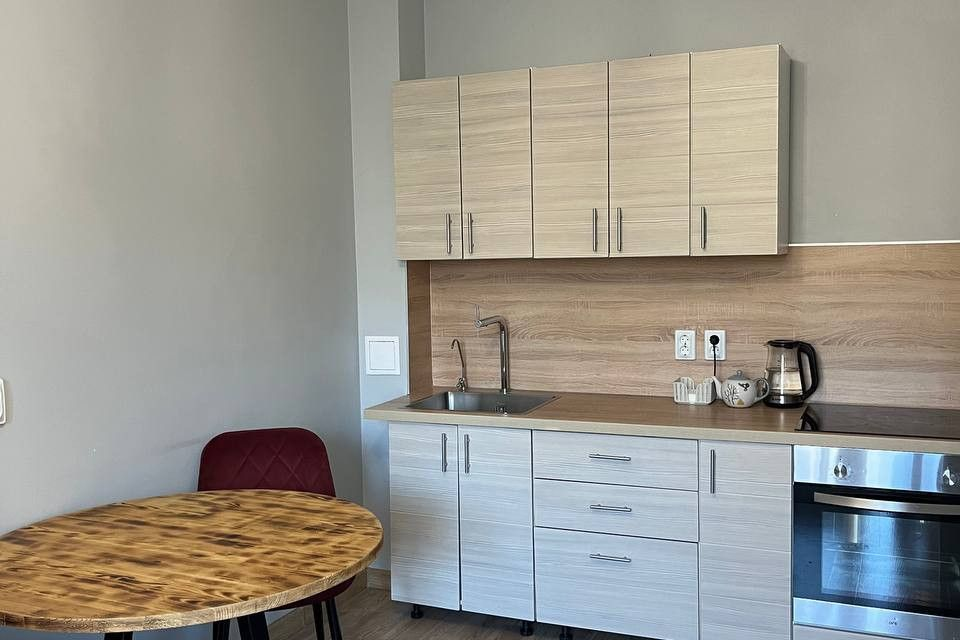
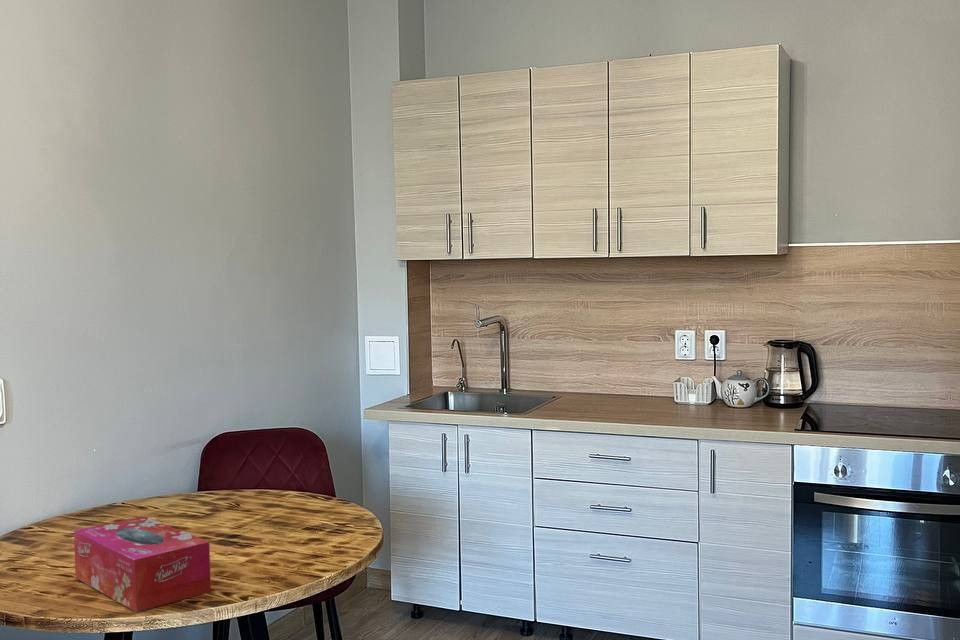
+ tissue box [73,515,212,613]
